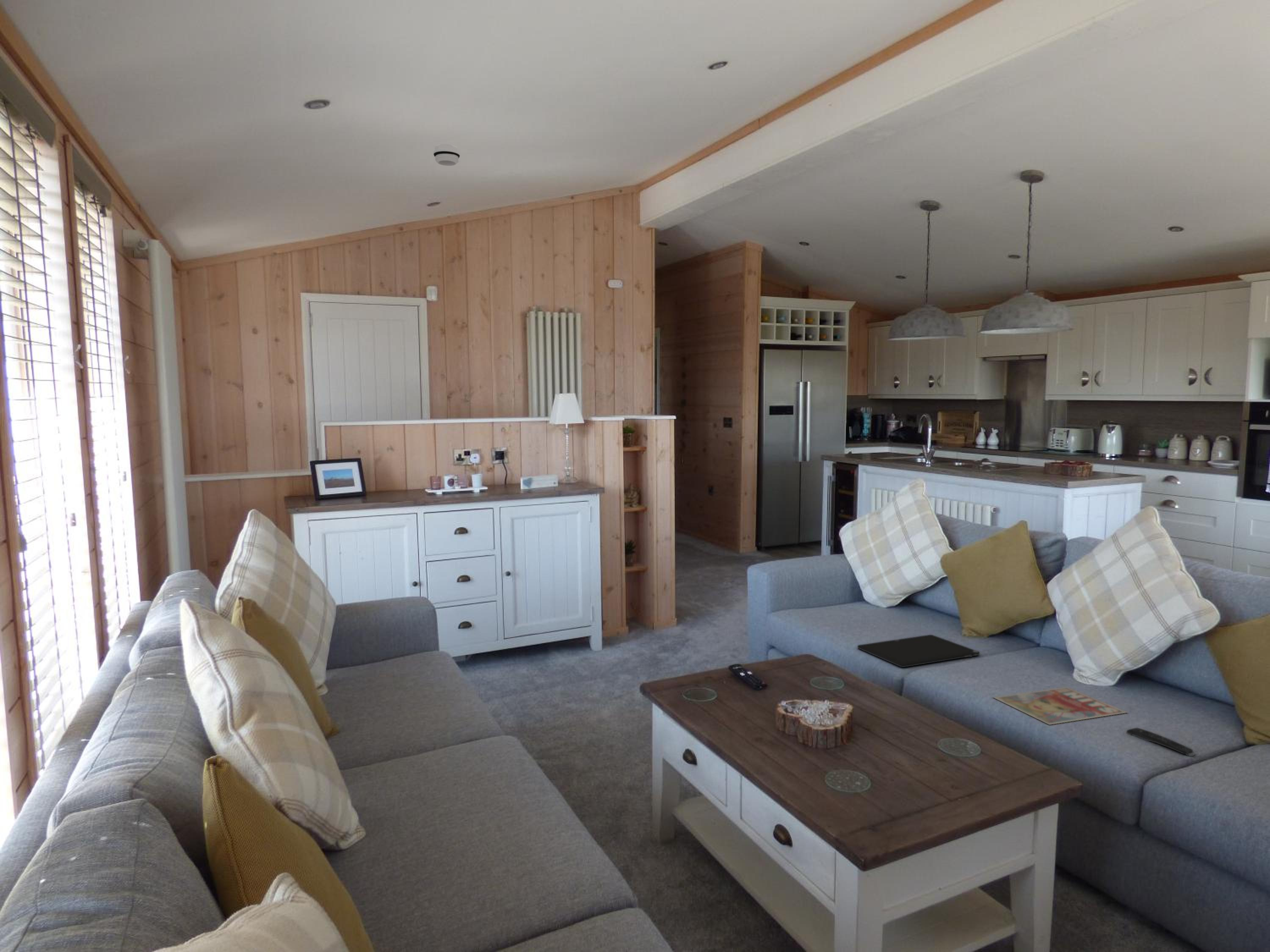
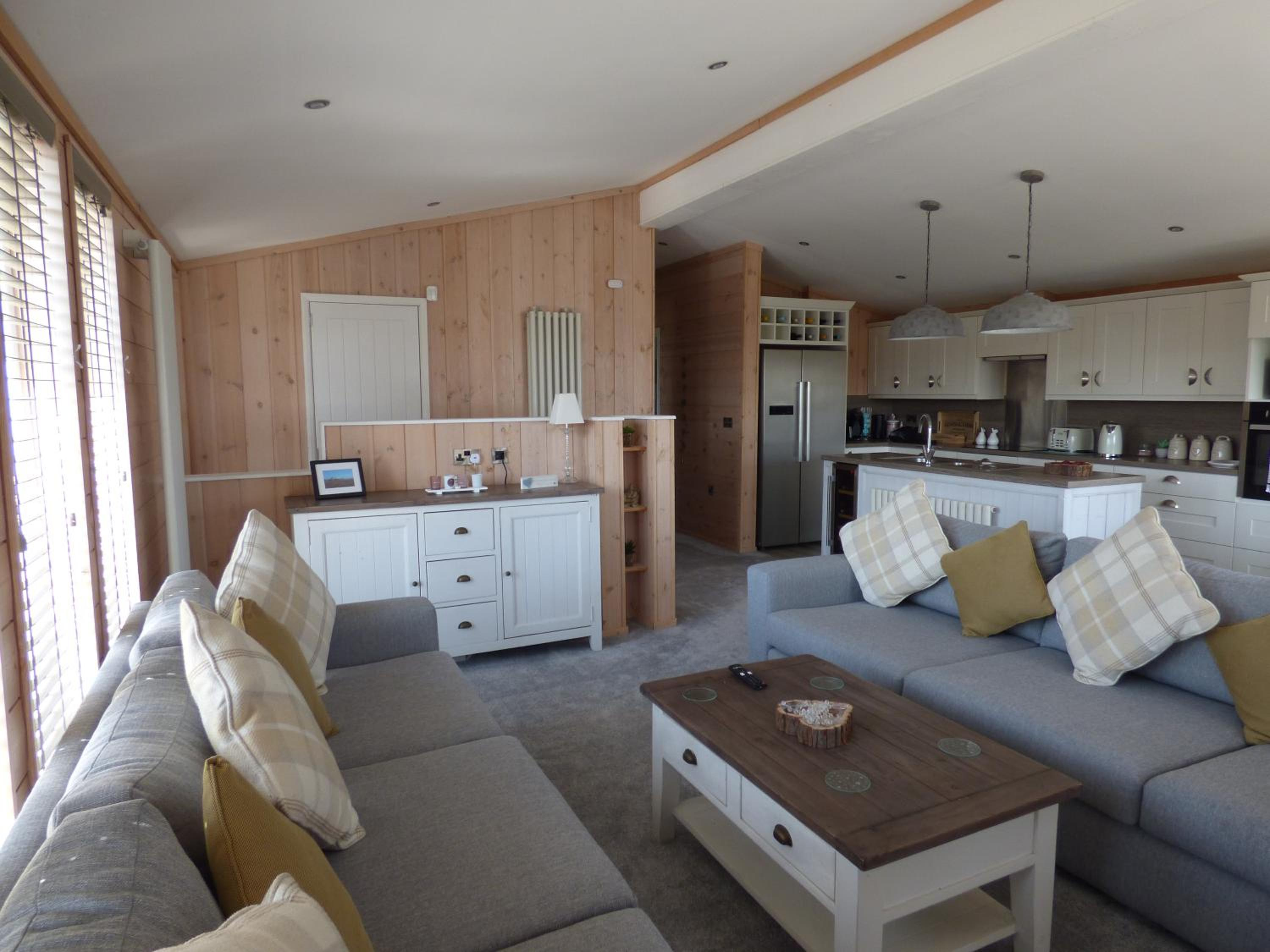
- remote control [1126,727,1195,757]
- tablet [857,634,980,668]
- magazine [992,686,1128,725]
- smoke detector [433,143,461,166]
